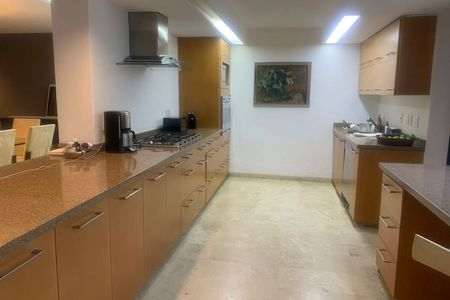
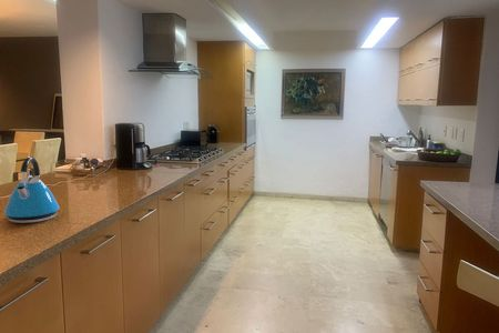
+ kettle [3,155,60,224]
